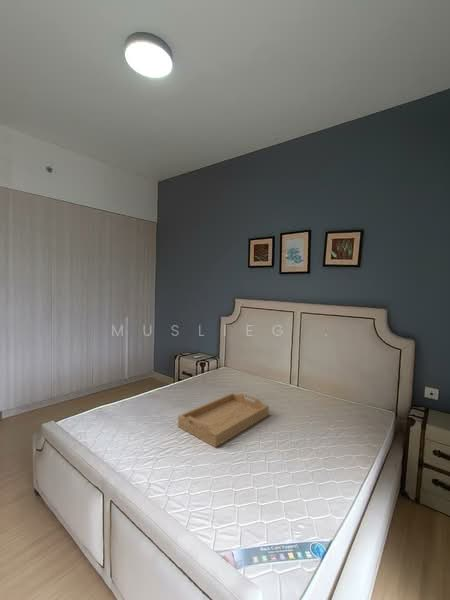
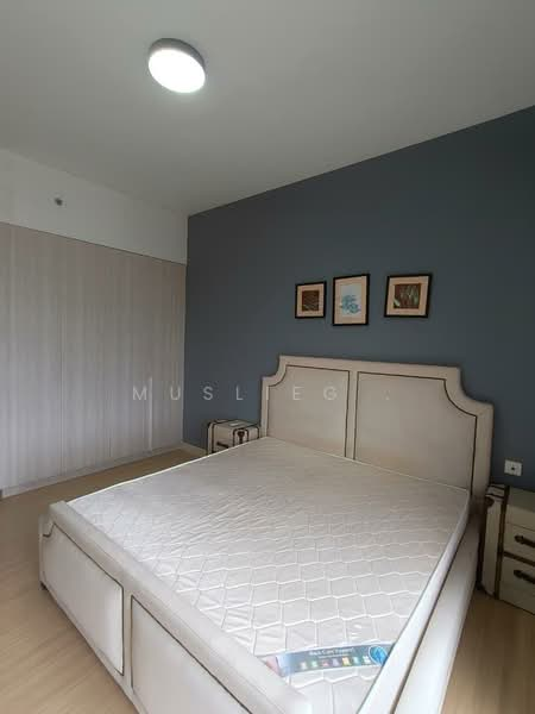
- serving tray [177,392,270,449]
